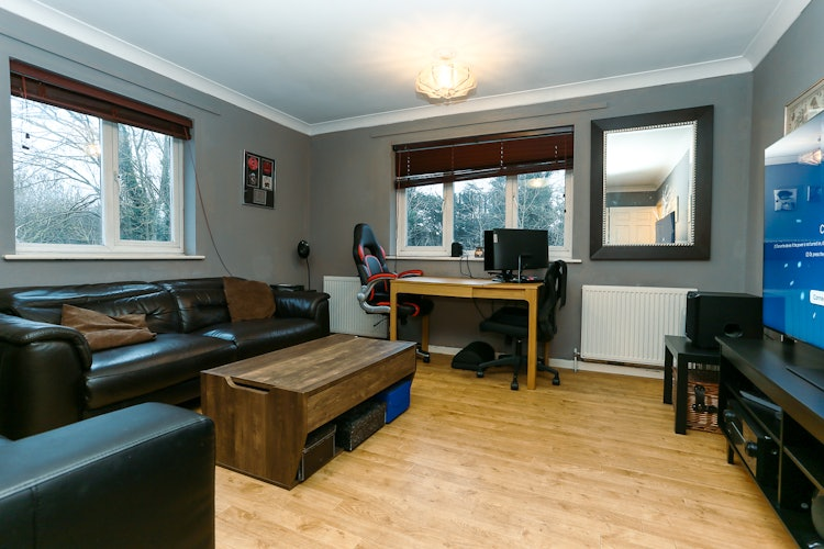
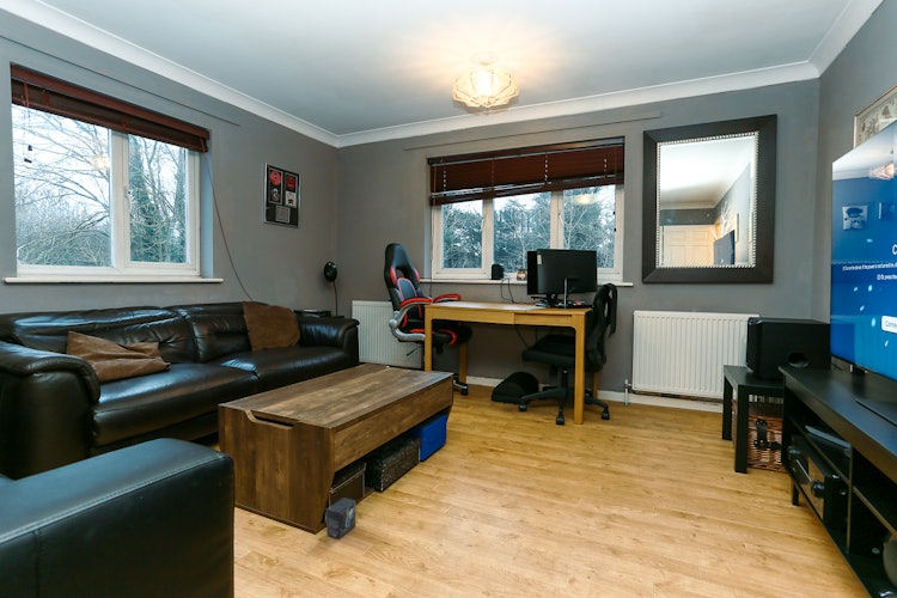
+ box [325,496,356,539]
